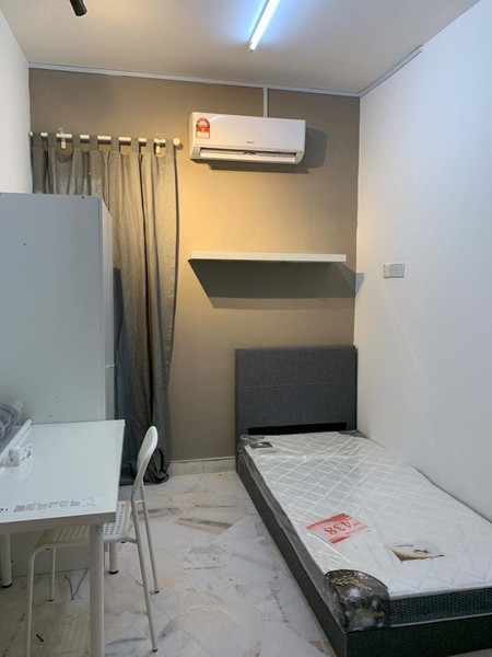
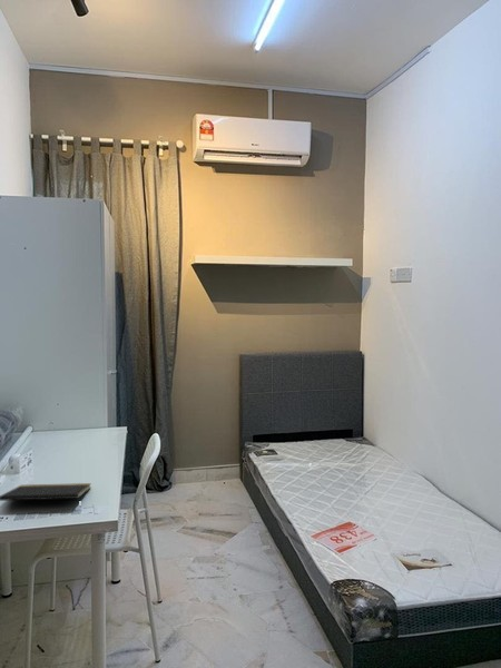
+ notepad [0,482,92,510]
